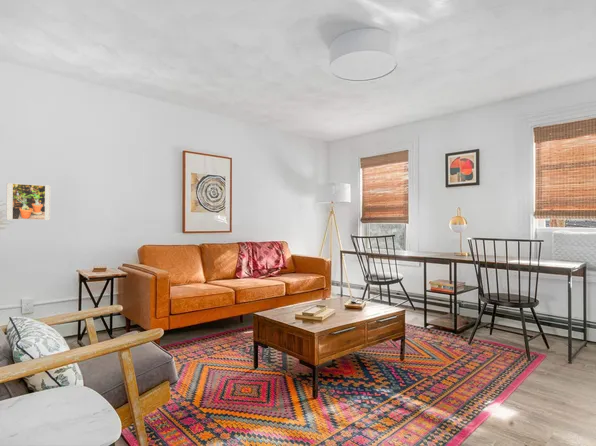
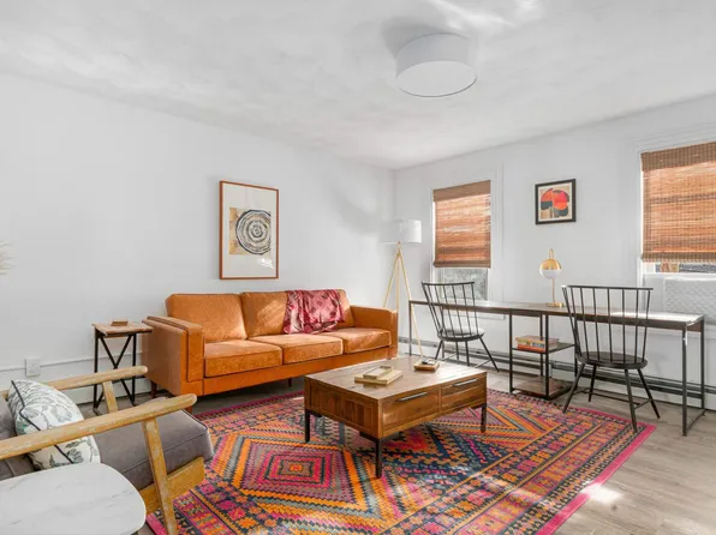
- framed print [5,182,51,221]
